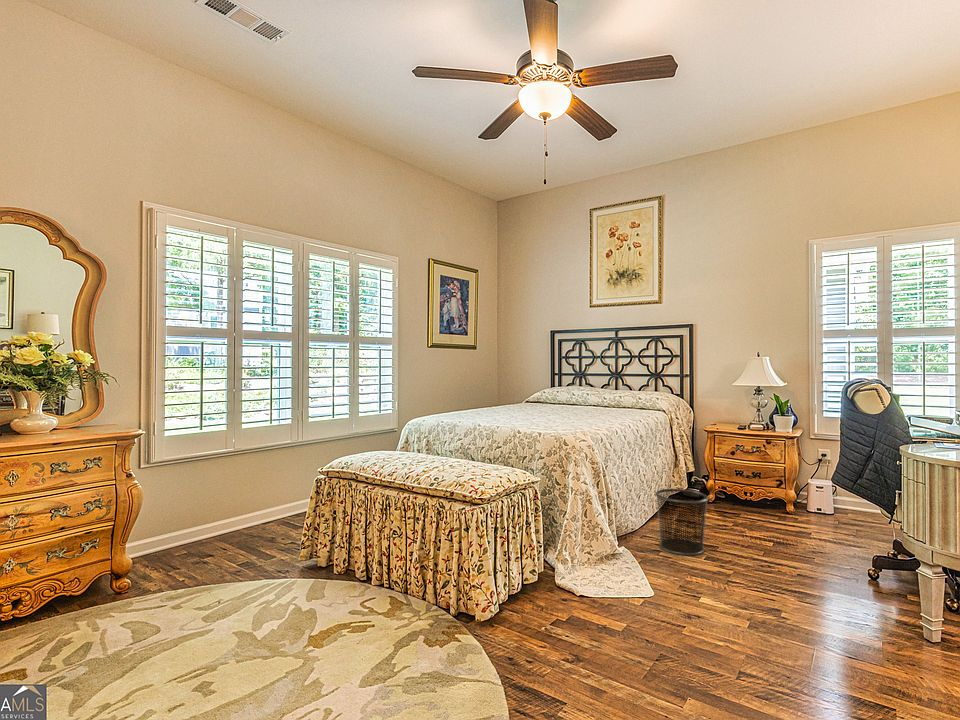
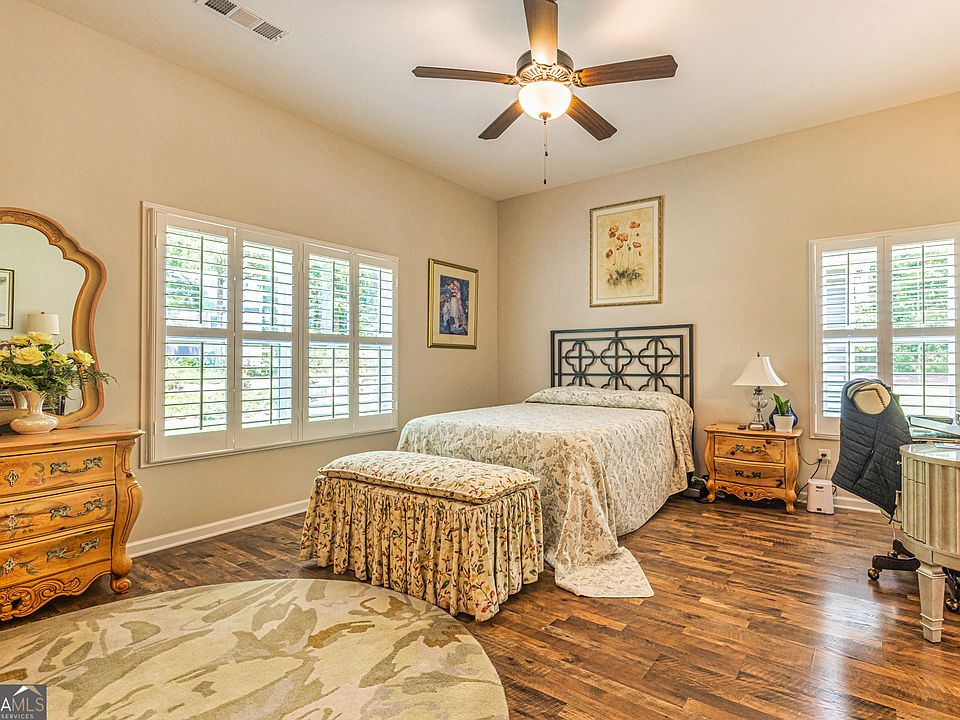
- waste bin [654,488,710,557]
